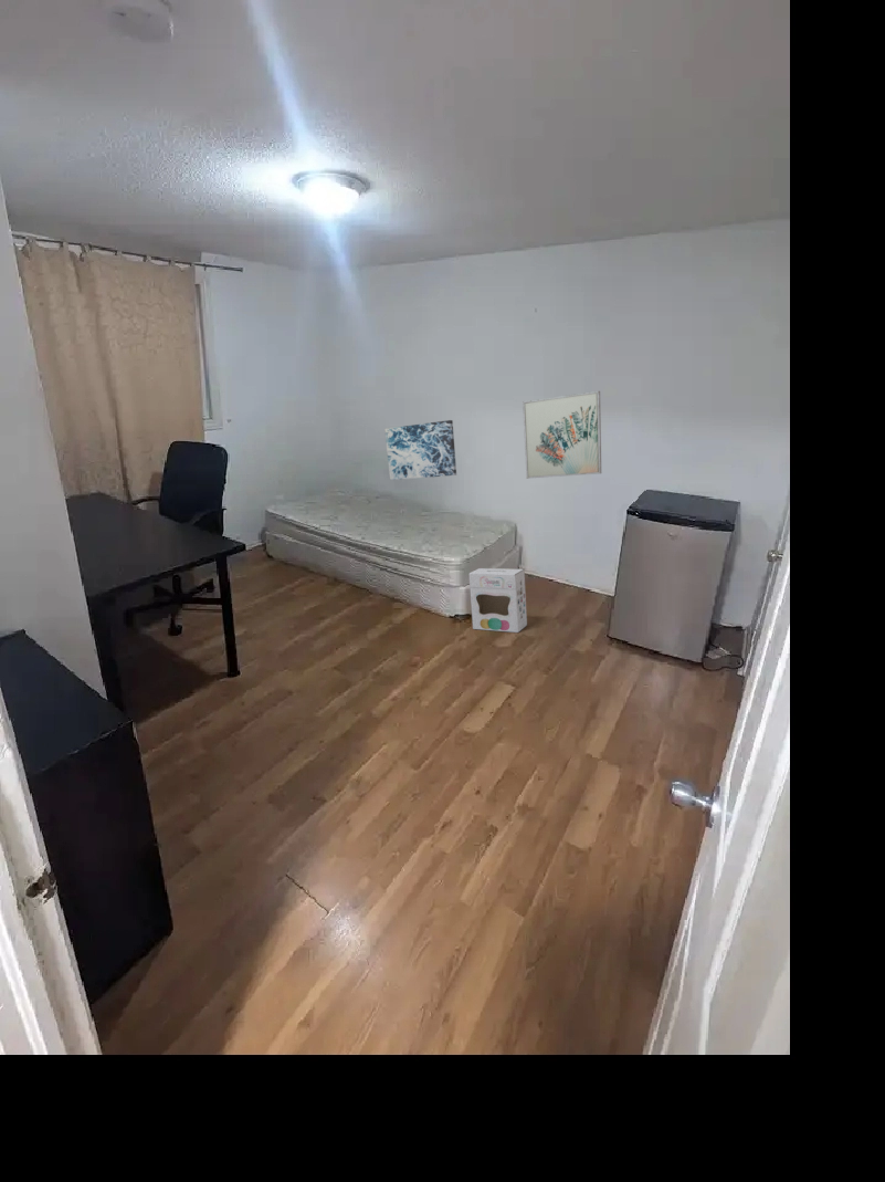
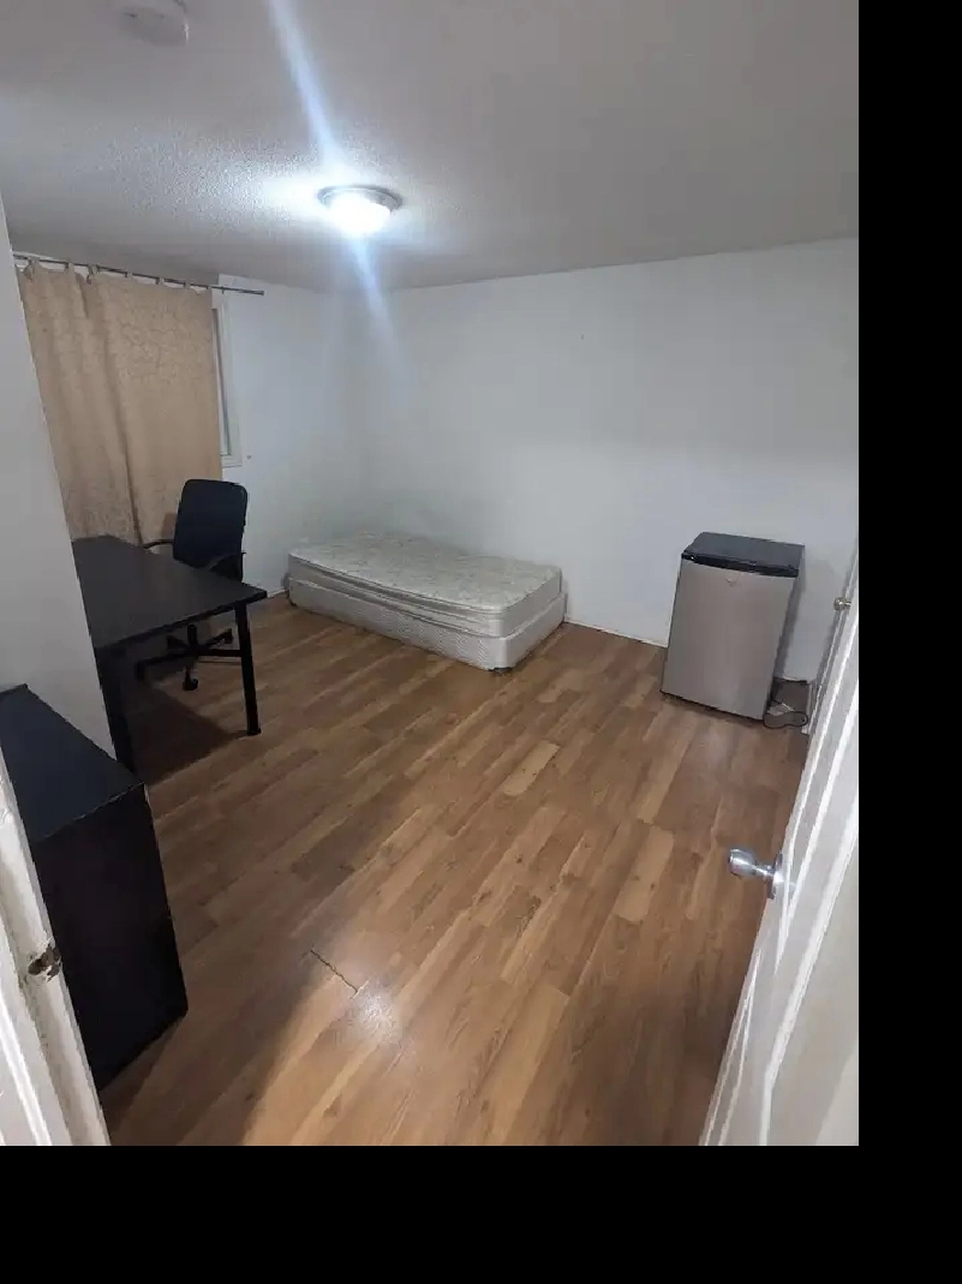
- cardboard box [467,567,528,634]
- wall art [384,419,457,481]
- wall art [521,390,602,480]
